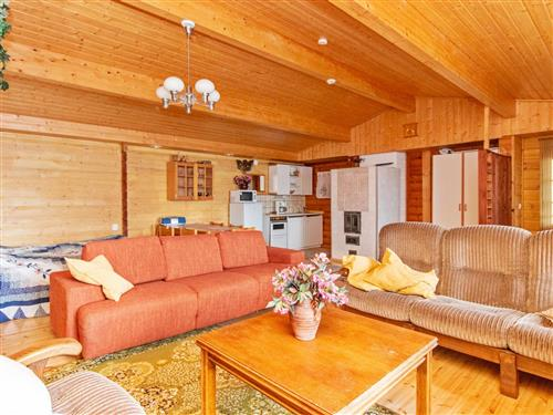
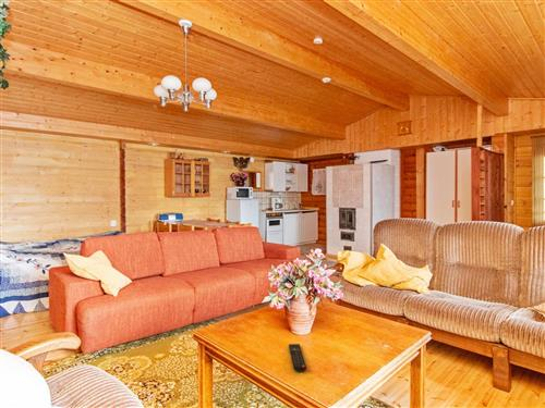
+ remote control [288,343,307,373]
